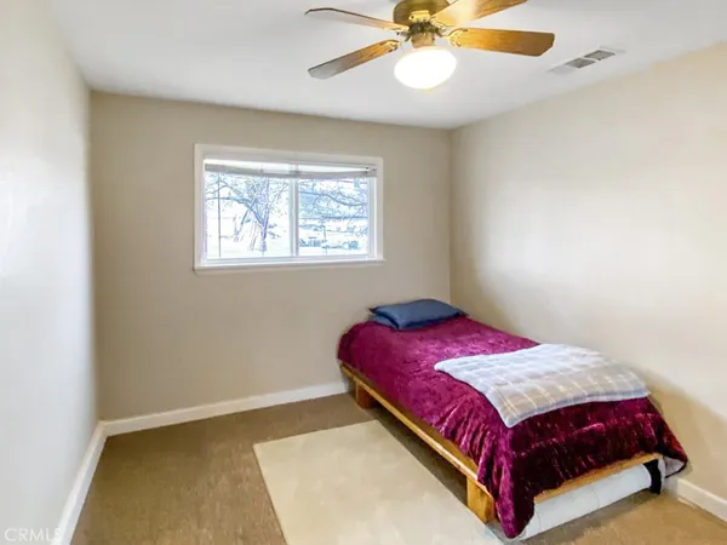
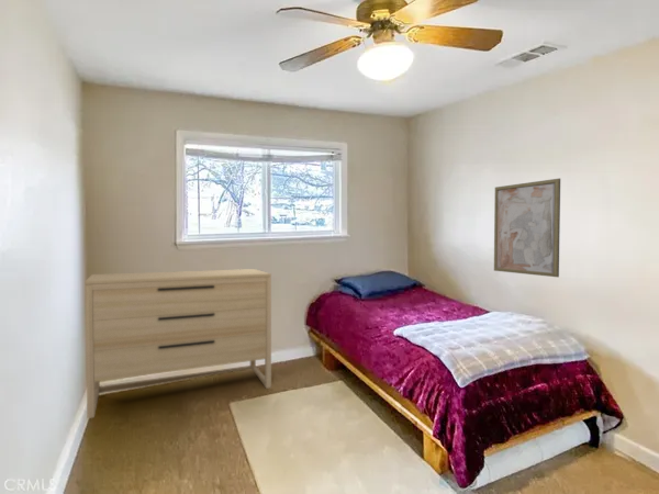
+ wall art [493,178,561,278]
+ dresser [85,268,272,419]
